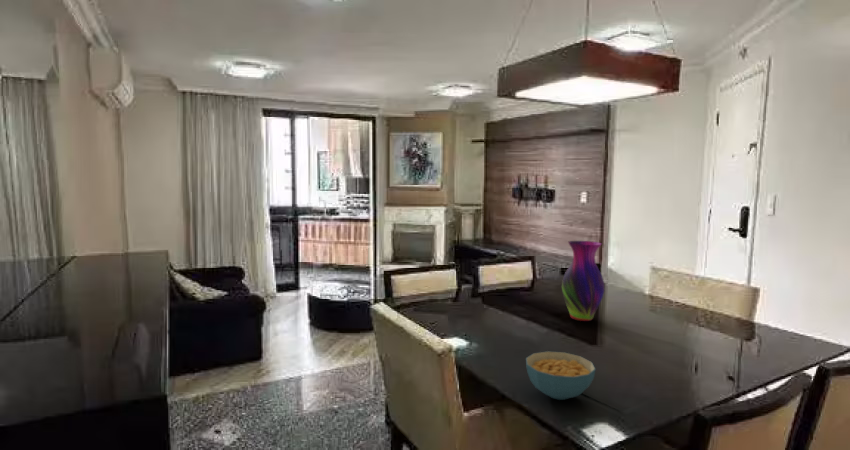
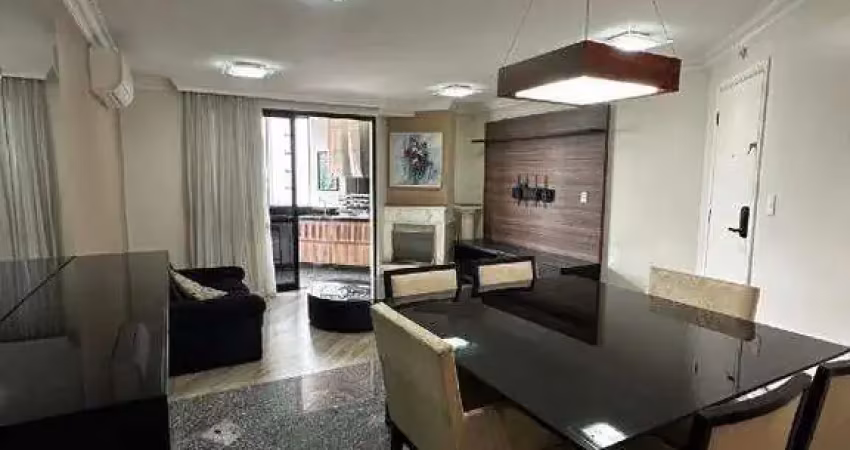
- cereal bowl [525,350,597,401]
- vase [561,240,605,322]
